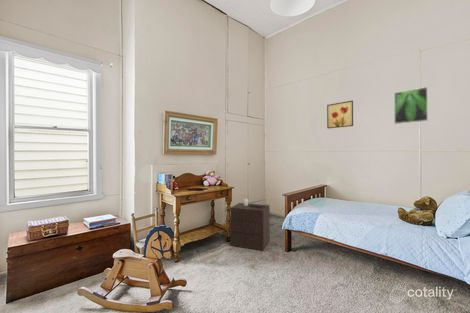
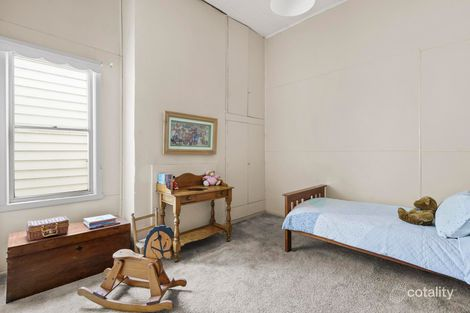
- nightstand [229,198,271,251]
- wall art [326,100,354,129]
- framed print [393,86,429,125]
